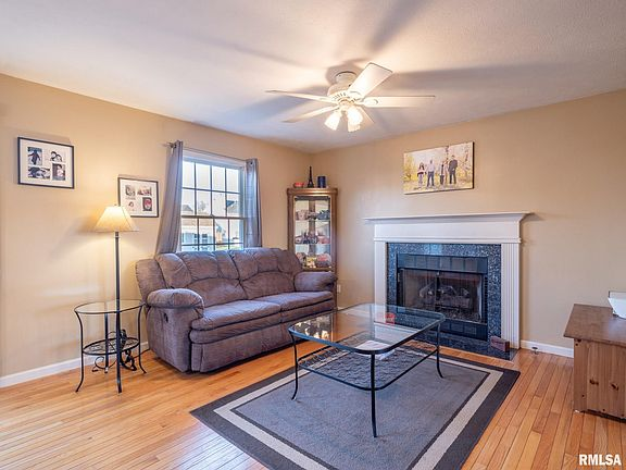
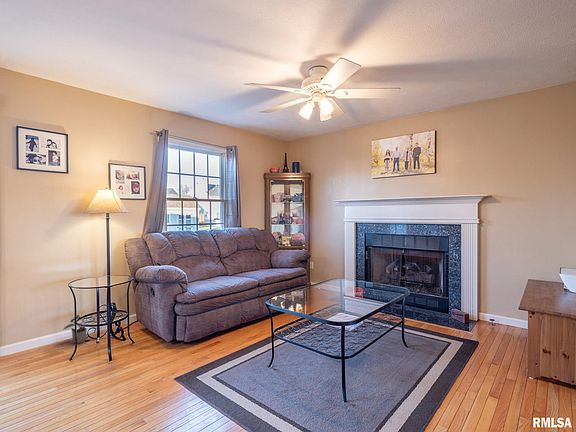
+ potted plant [62,314,98,345]
